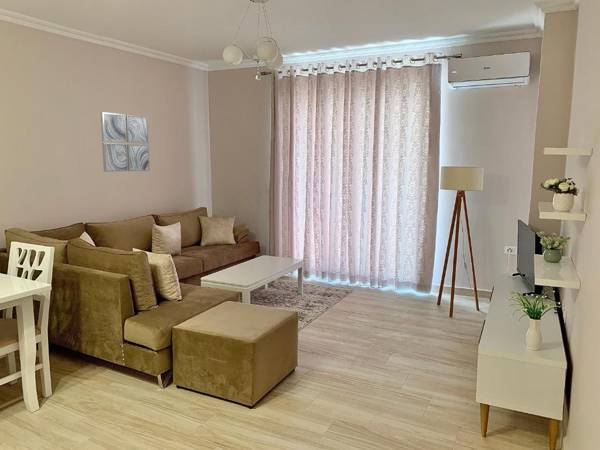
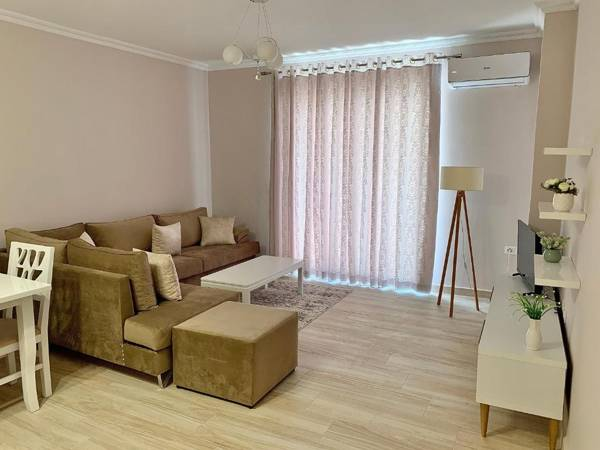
- wall art [100,111,151,173]
